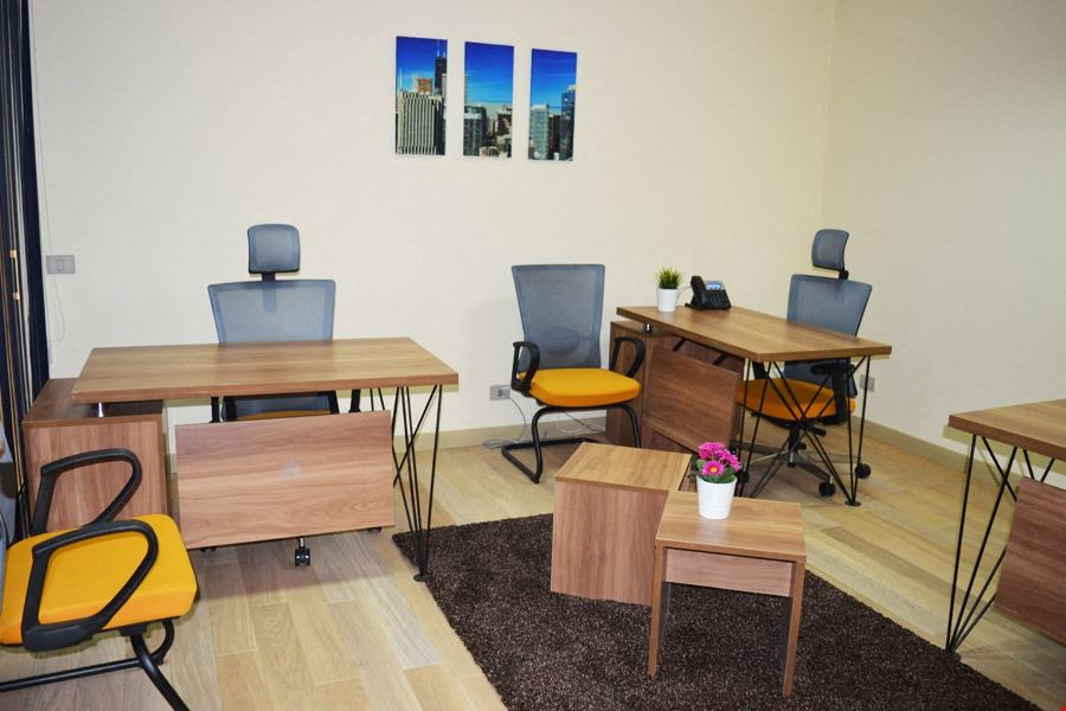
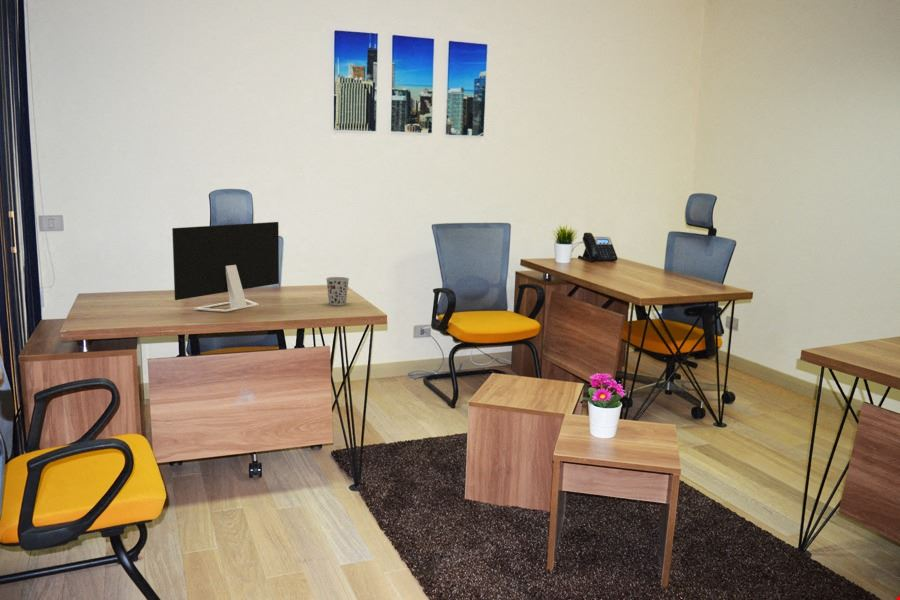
+ cup [325,276,350,306]
+ monitor [171,221,280,313]
